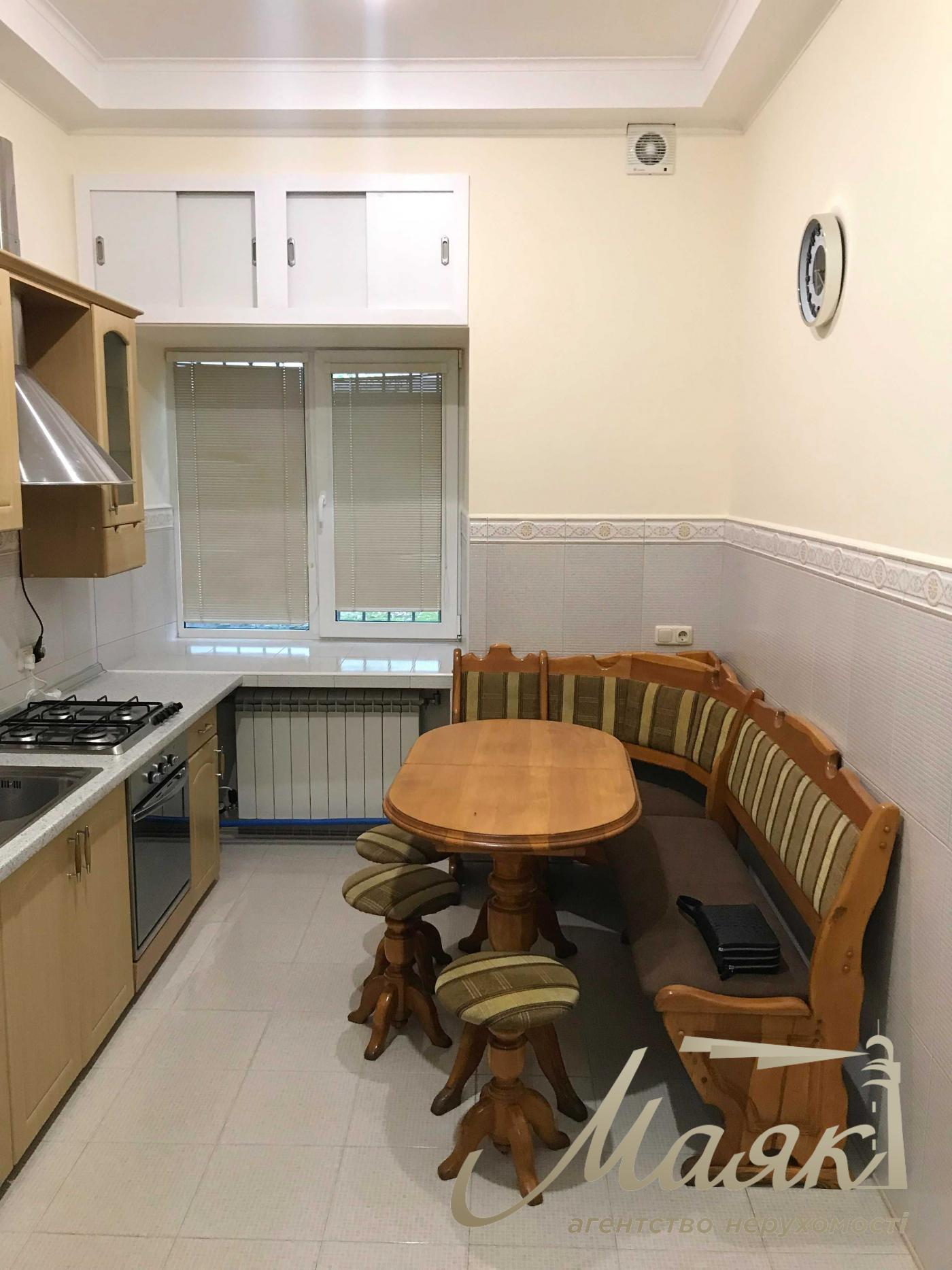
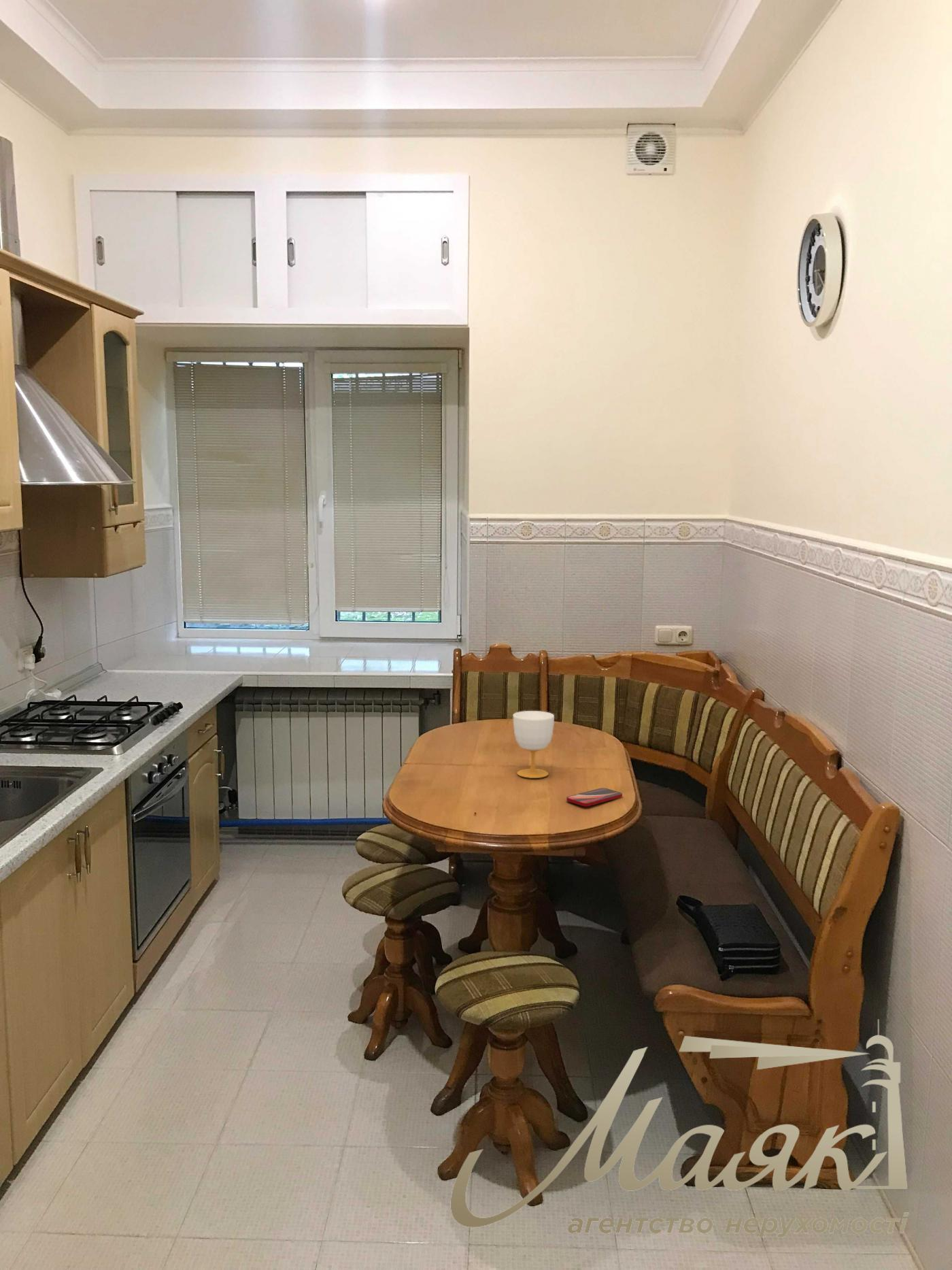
+ cup [513,710,555,779]
+ smartphone [566,787,623,807]
